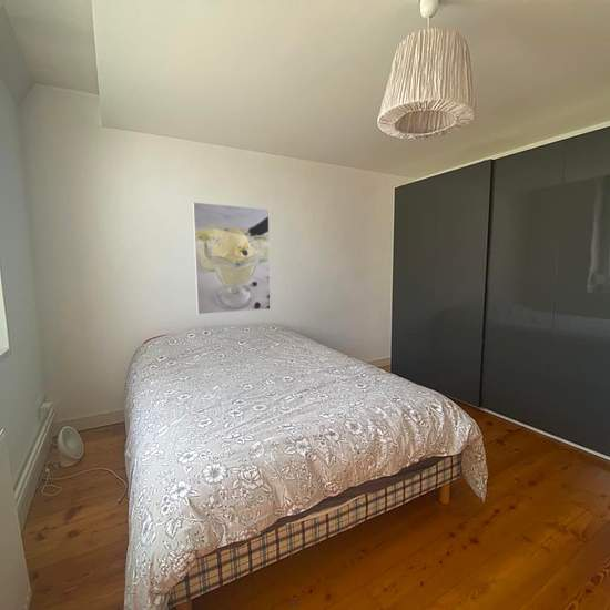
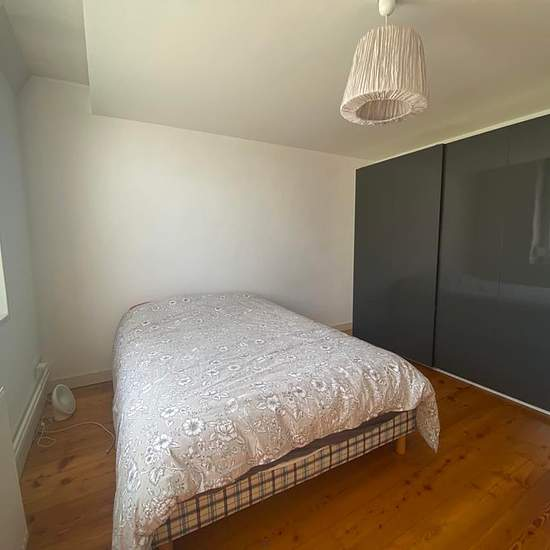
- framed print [192,202,272,315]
